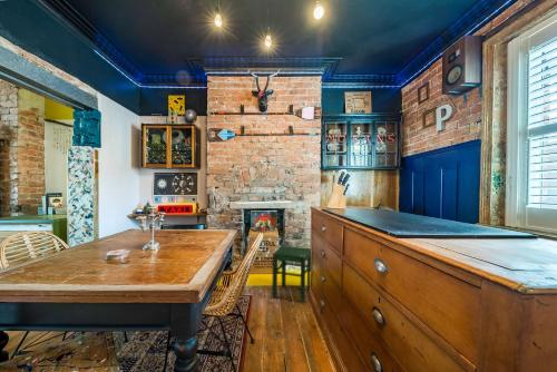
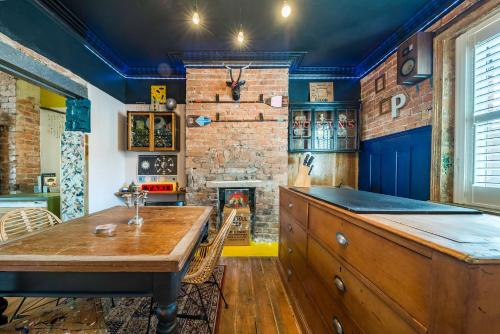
- stool [271,245,312,304]
